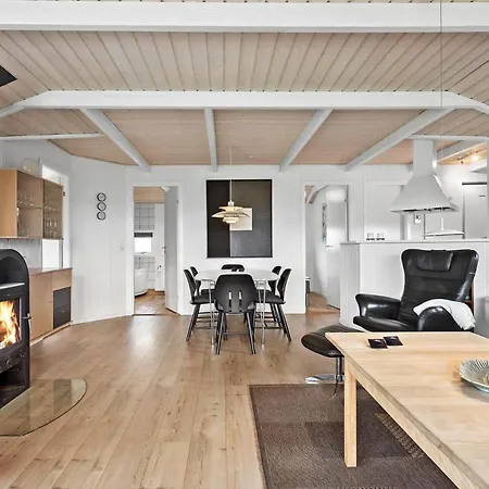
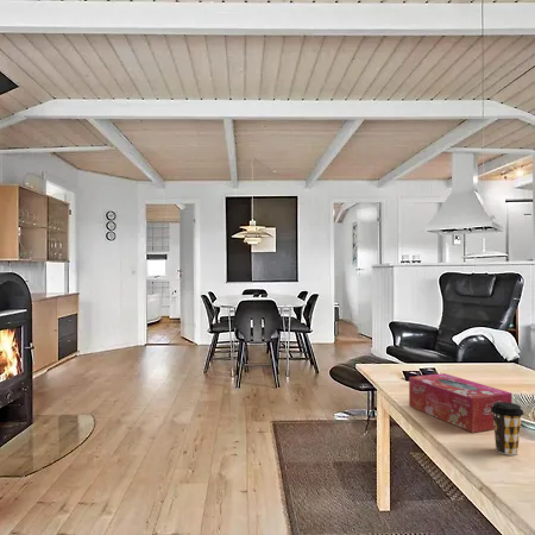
+ tissue box [408,372,514,434]
+ coffee cup [491,402,524,457]
